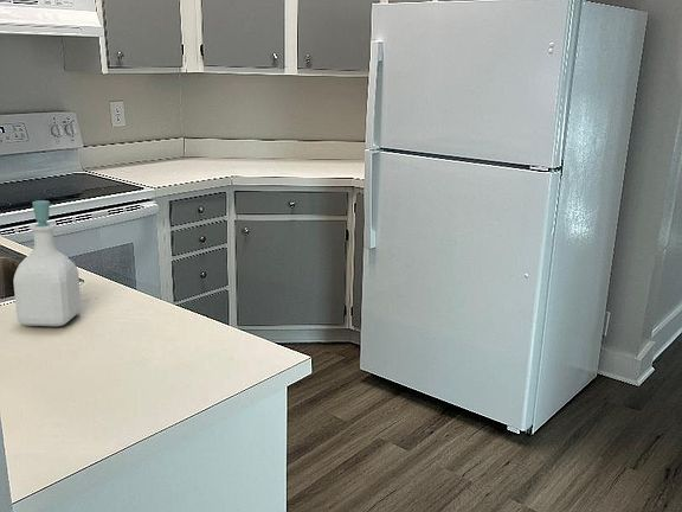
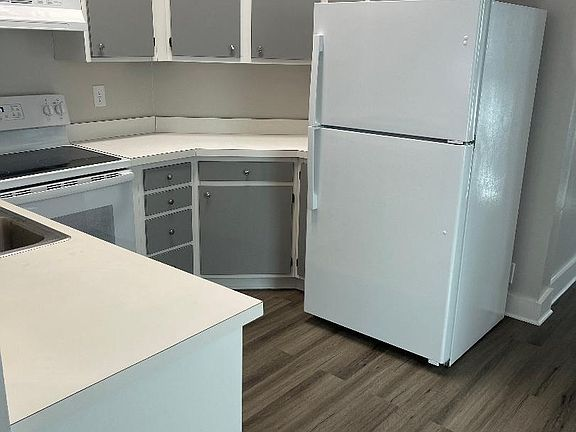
- soap bottle [12,199,82,327]
